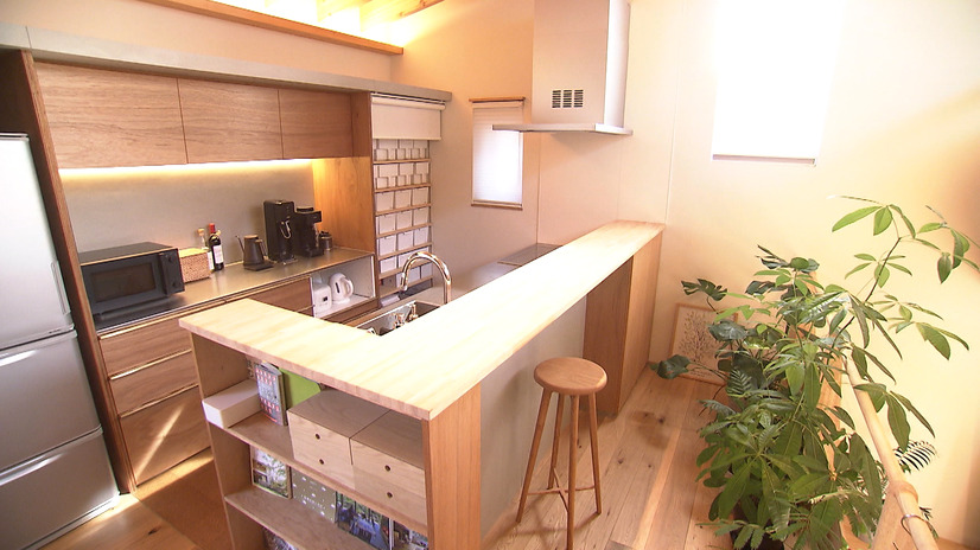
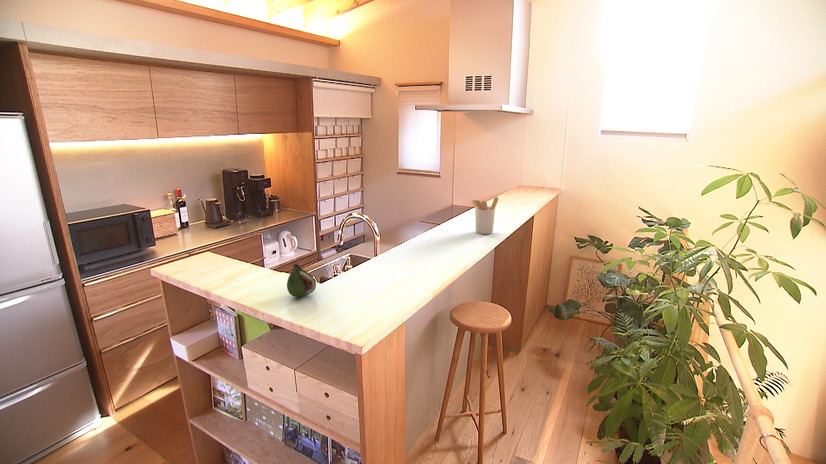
+ fruit [286,263,317,298]
+ utensil holder [471,196,499,235]
